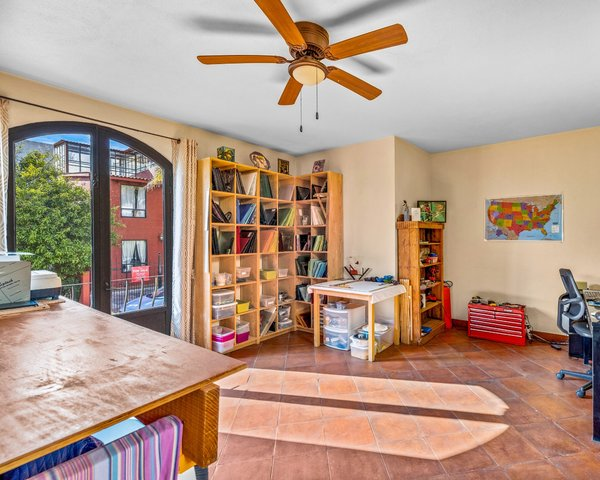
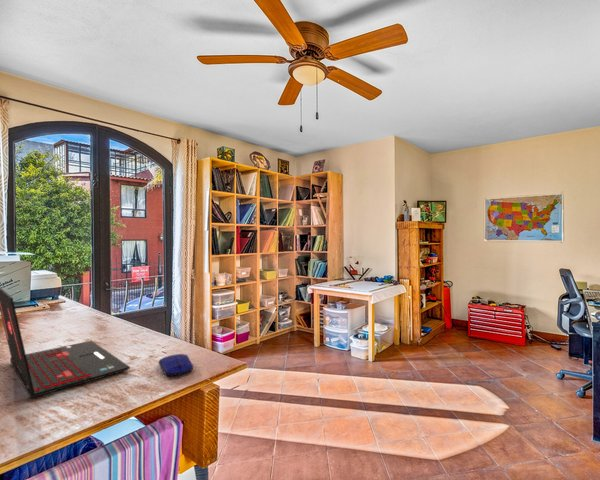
+ computer mouse [158,353,194,377]
+ laptop [0,286,131,399]
